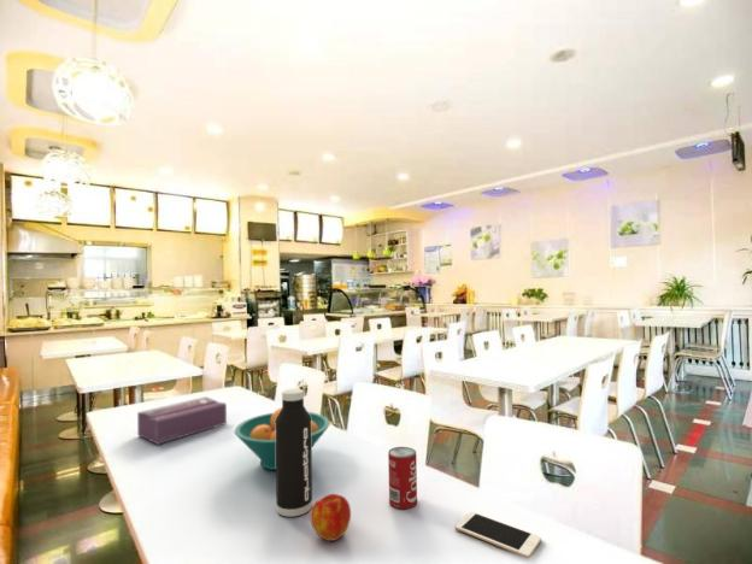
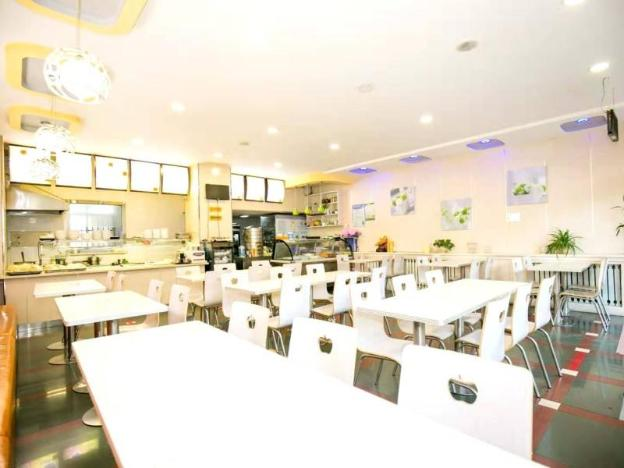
- cell phone [454,510,542,559]
- apple [310,493,352,542]
- water bottle [275,388,313,518]
- beverage can [387,446,418,510]
- tissue box [136,395,228,446]
- fruit bowl [234,406,331,471]
